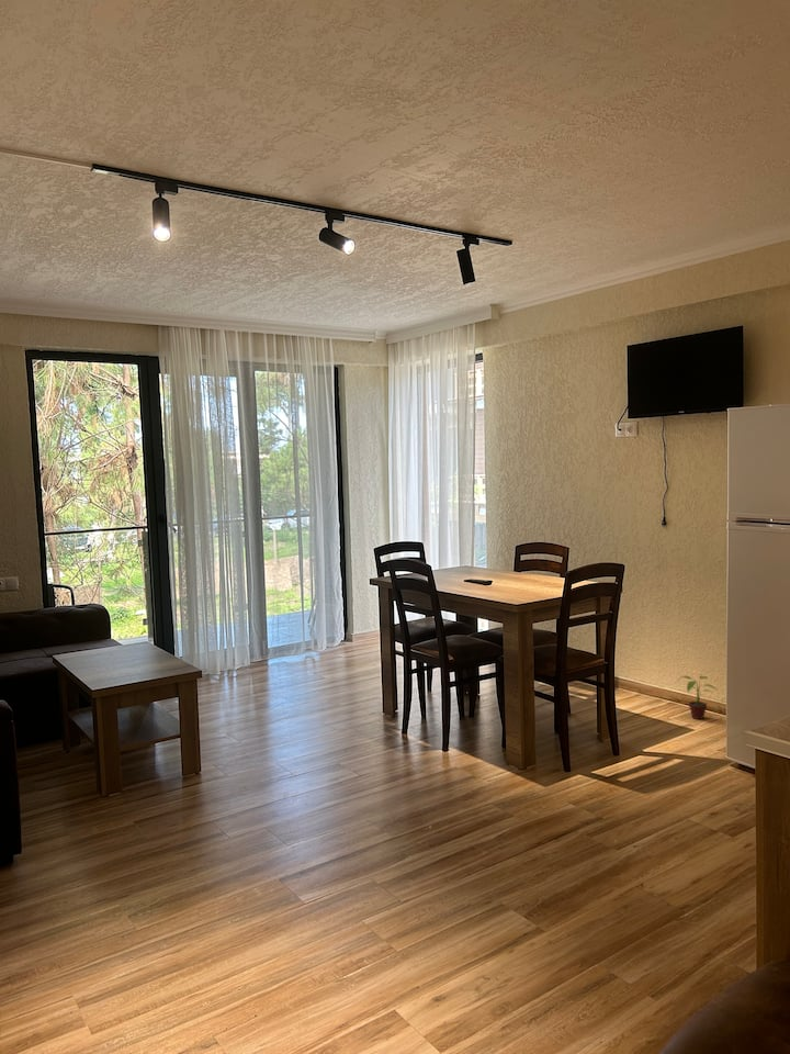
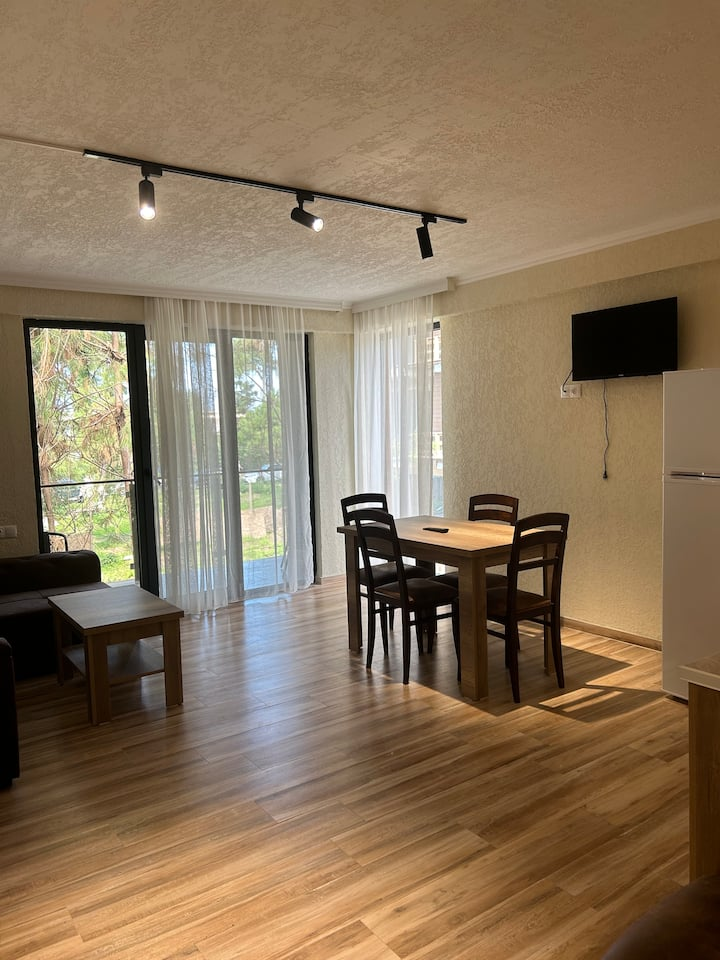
- potted plant [676,675,718,720]
